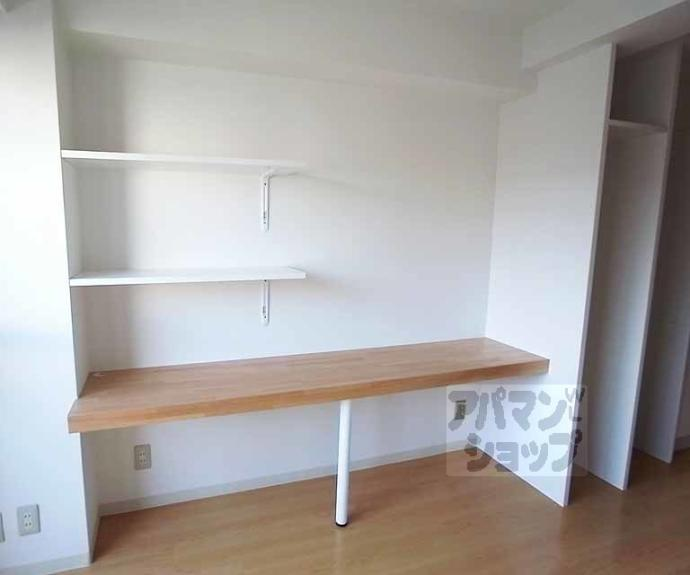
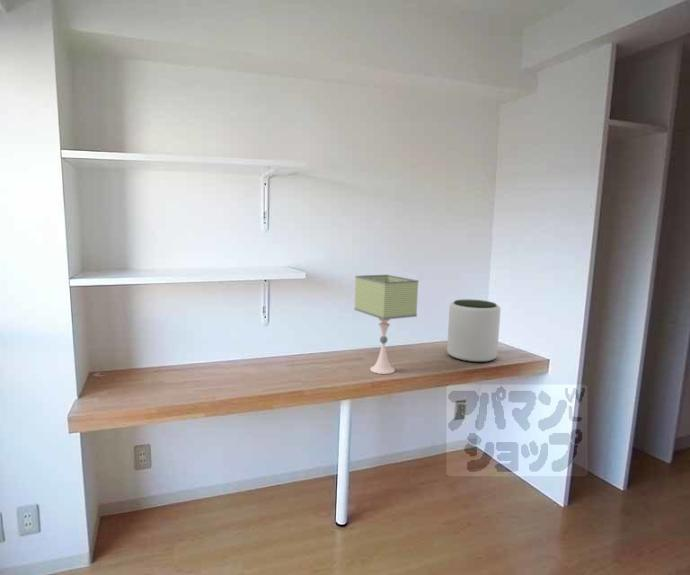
+ plant pot [446,299,502,363]
+ desk lamp [353,274,419,375]
